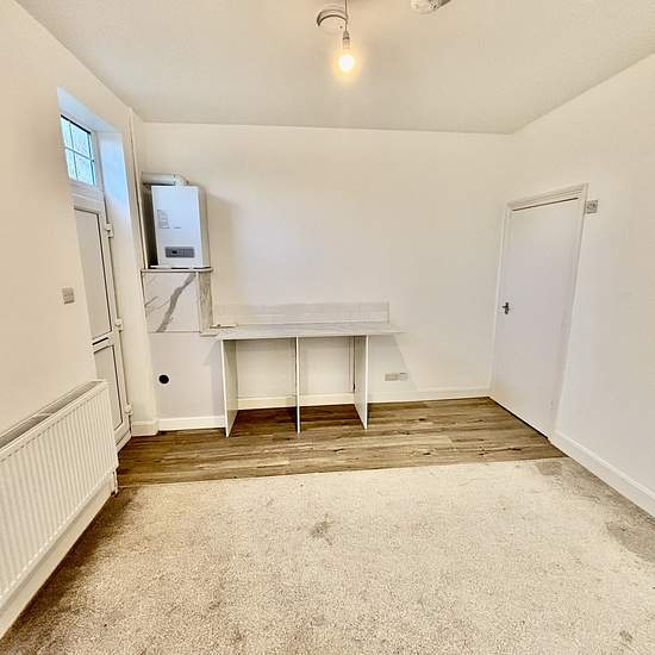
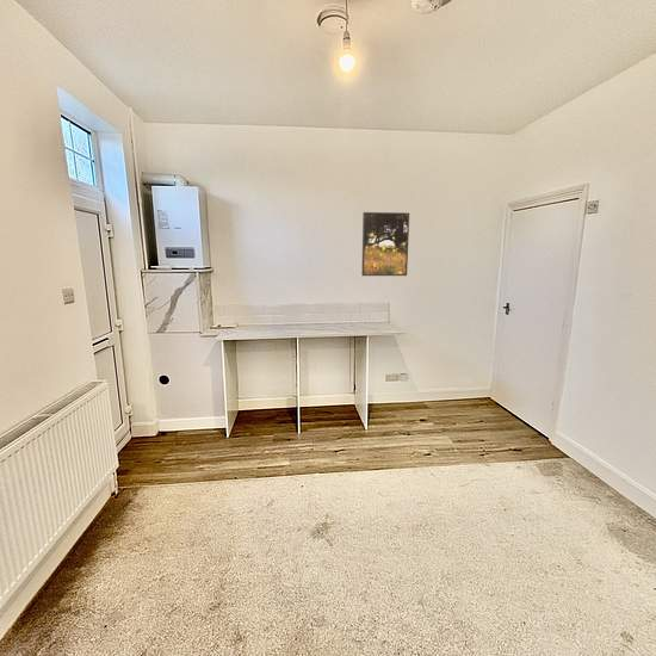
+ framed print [360,211,410,277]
